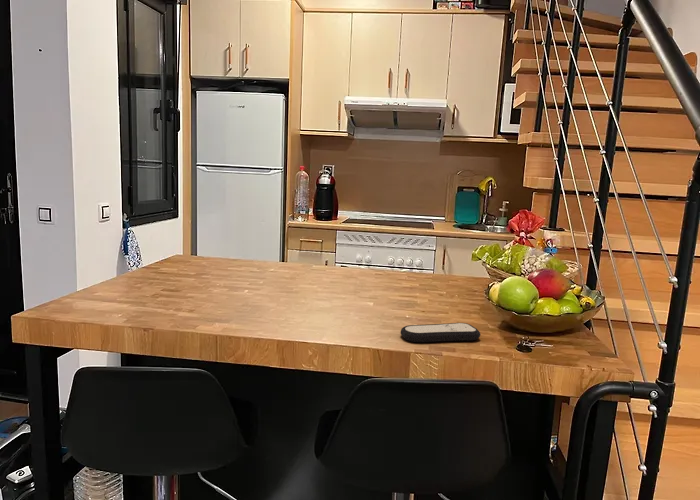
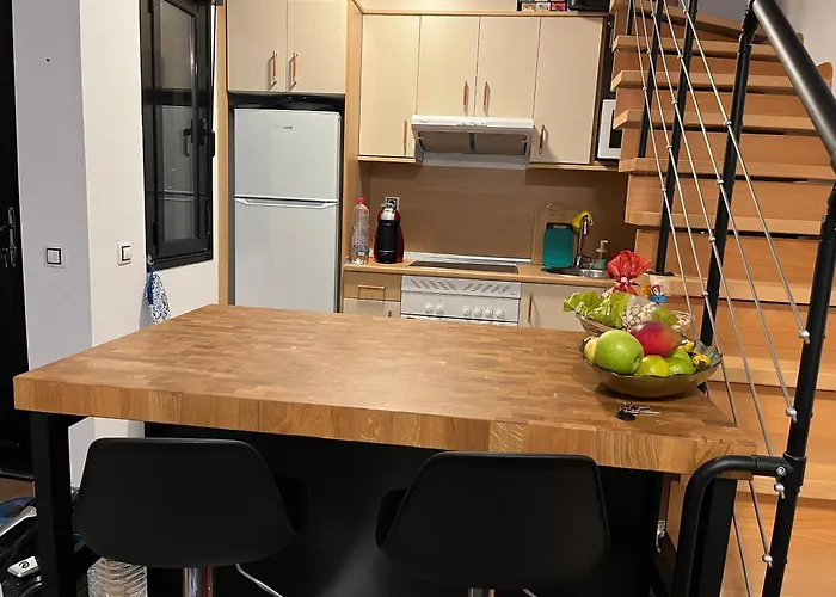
- remote control [399,322,481,343]
